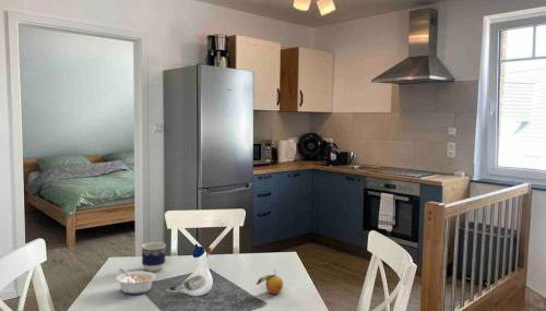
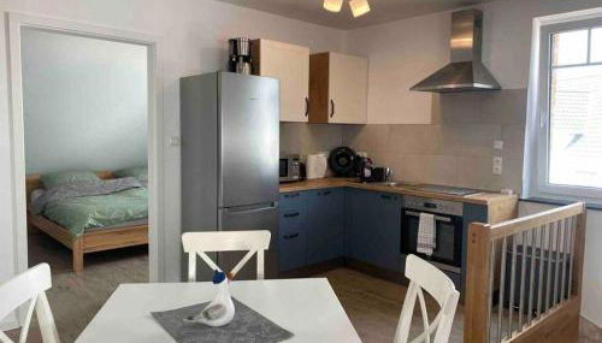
- fruit [254,270,284,295]
- legume [115,267,157,295]
- cup [141,241,167,273]
